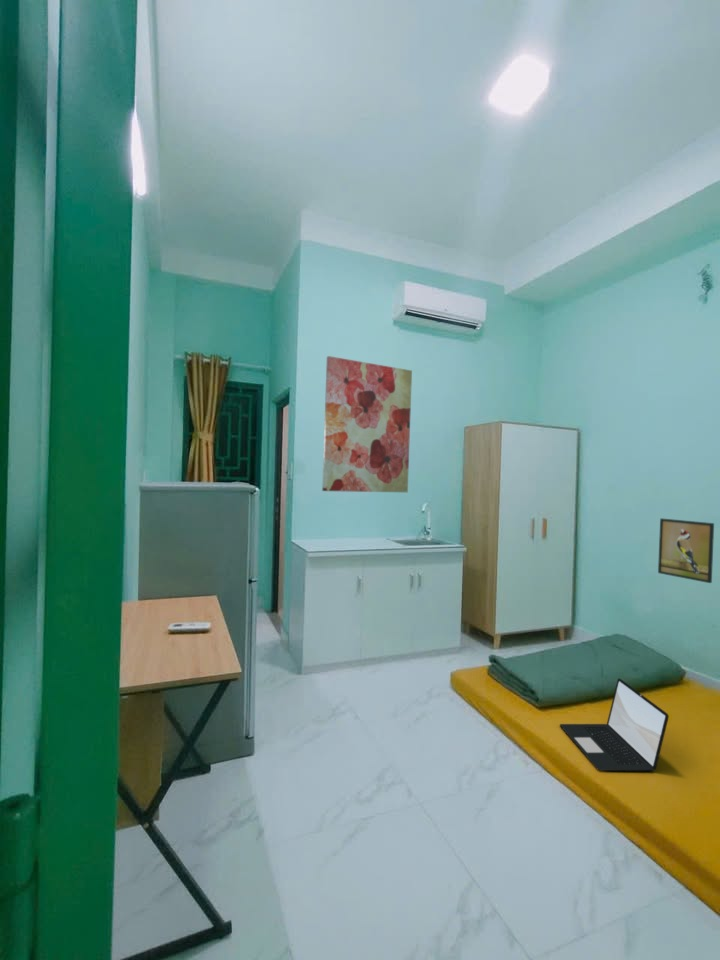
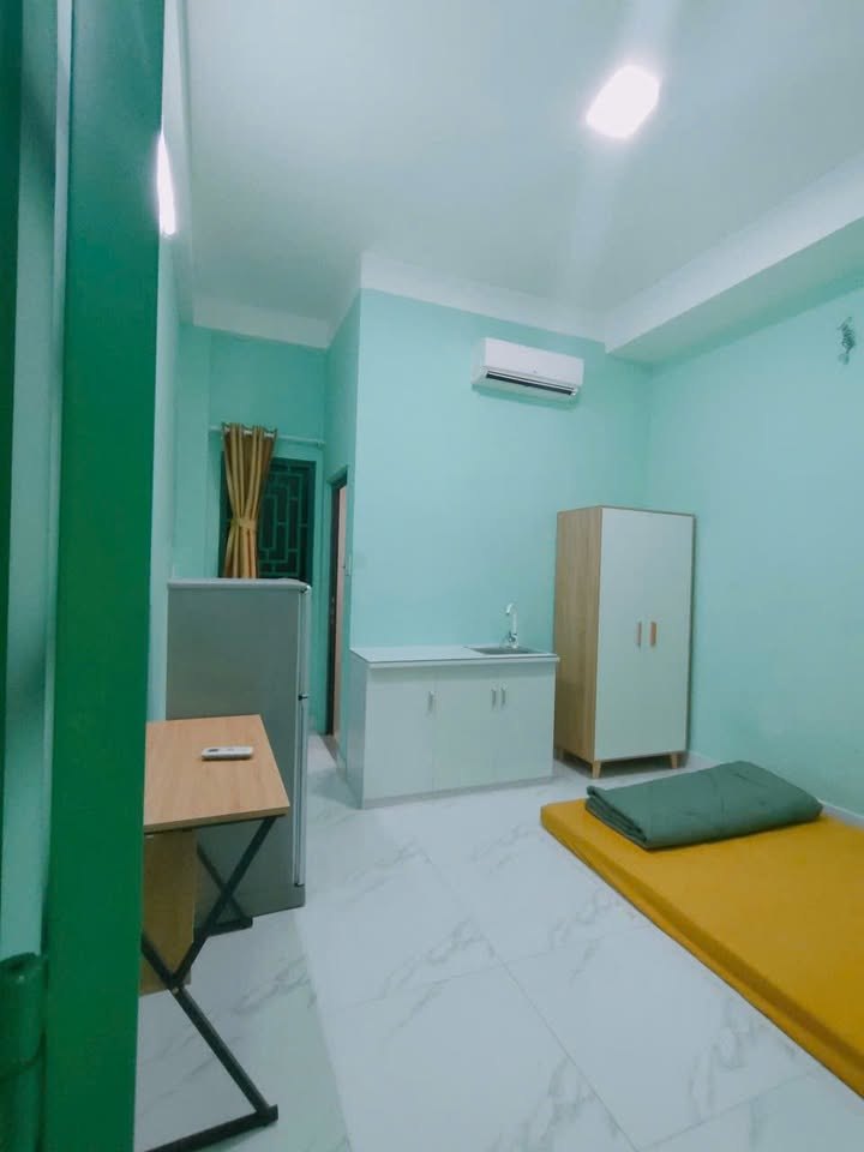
- wall art [321,355,413,493]
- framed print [657,517,715,584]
- laptop [559,678,670,772]
